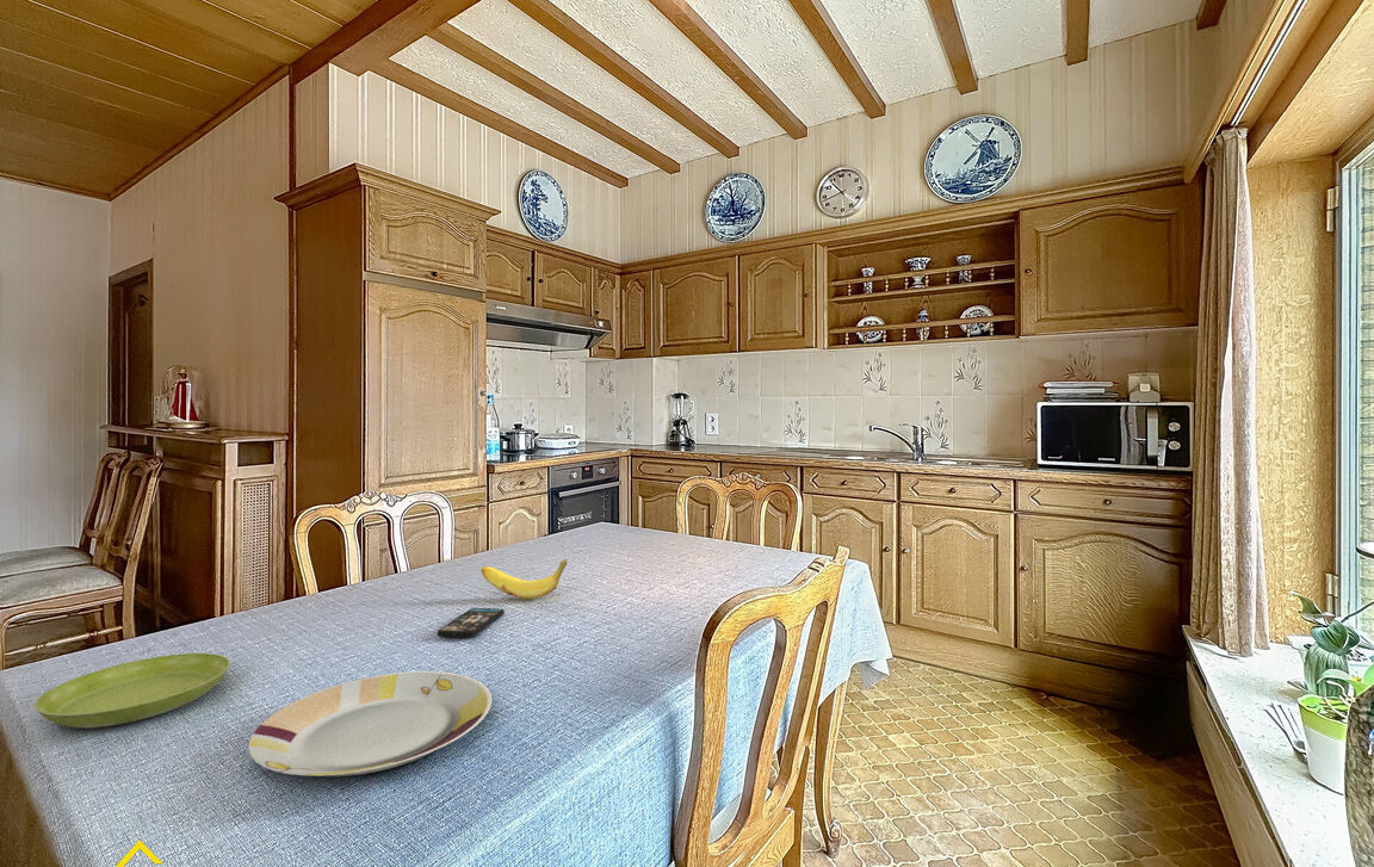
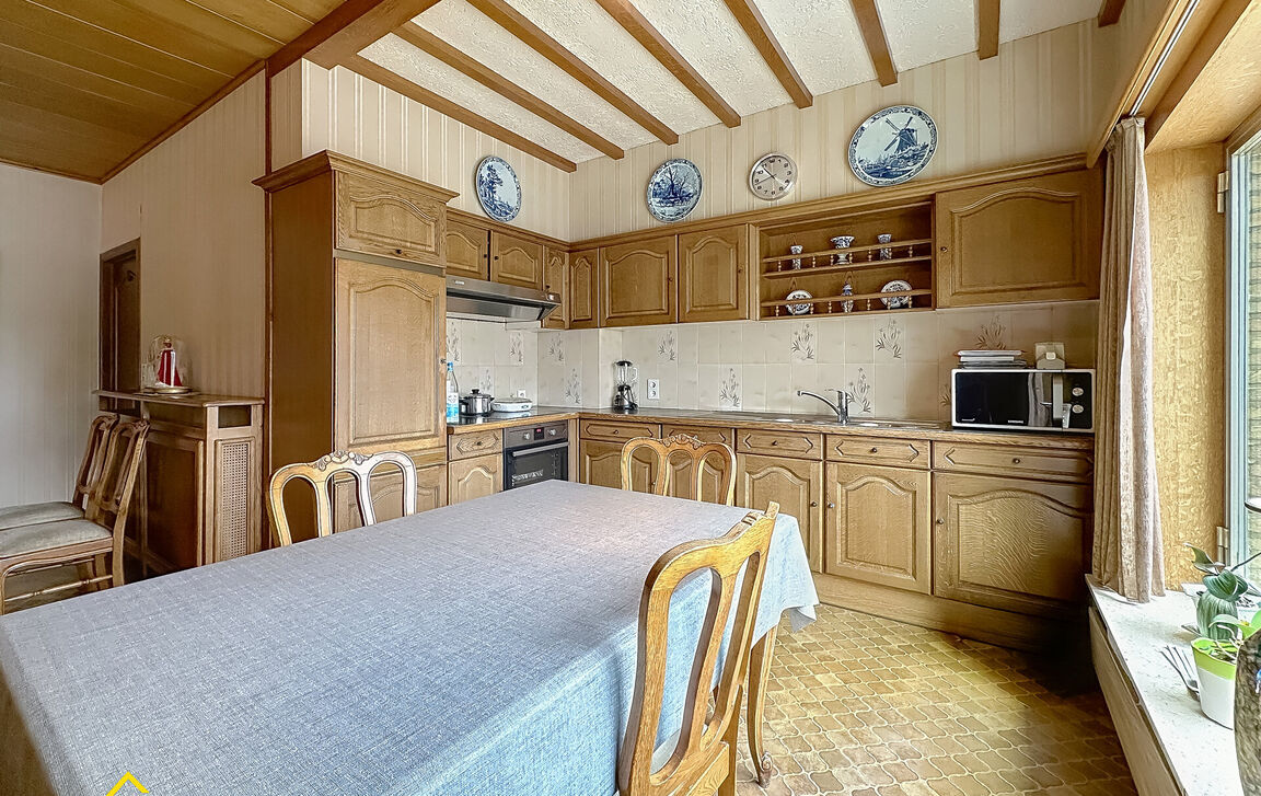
- plate [248,670,493,778]
- smartphone [437,607,506,638]
- banana [479,558,569,600]
- saucer [33,652,231,729]
